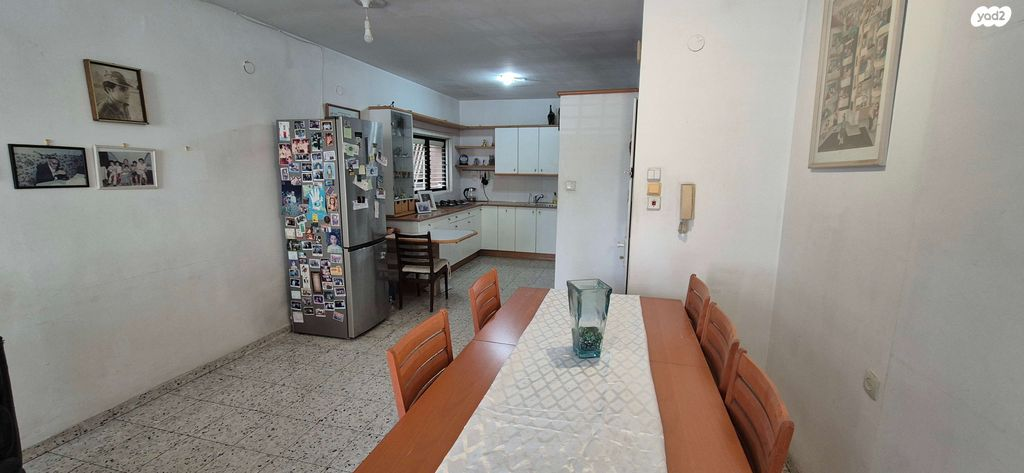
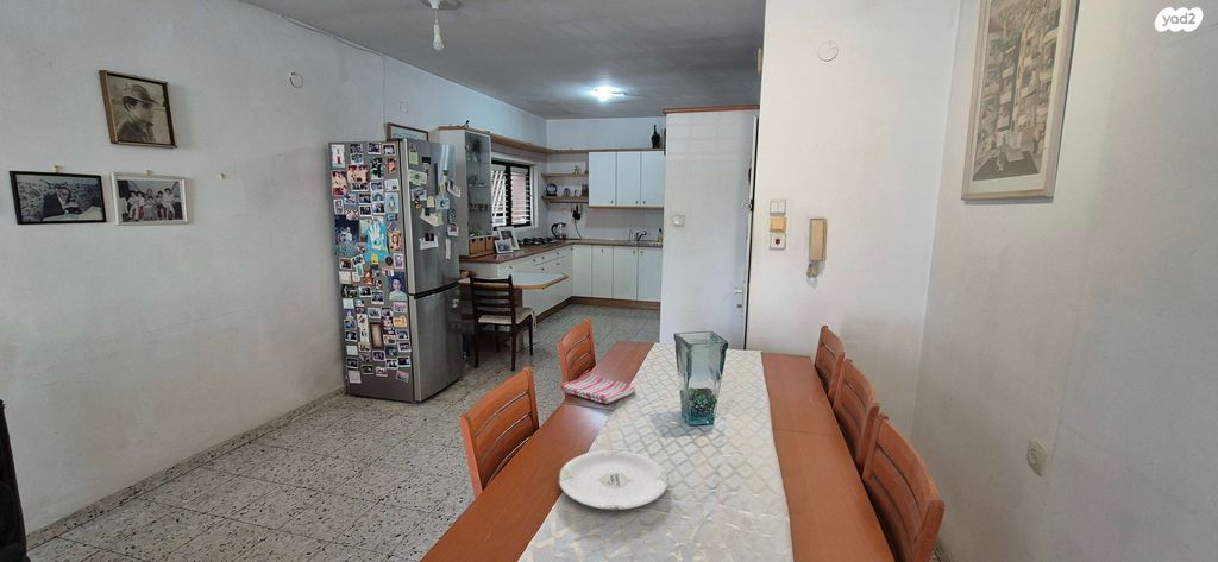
+ plate [558,449,670,511]
+ dish towel [559,371,638,405]
